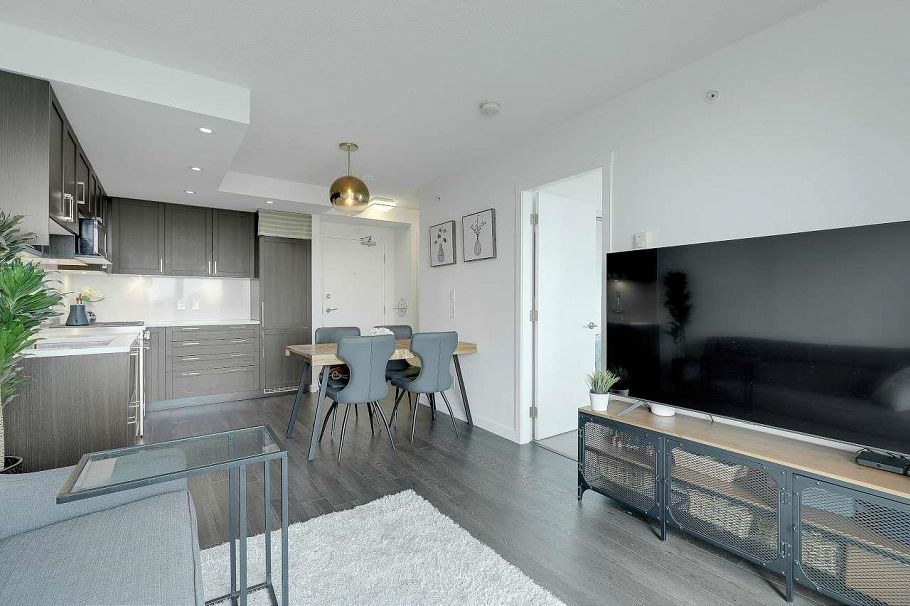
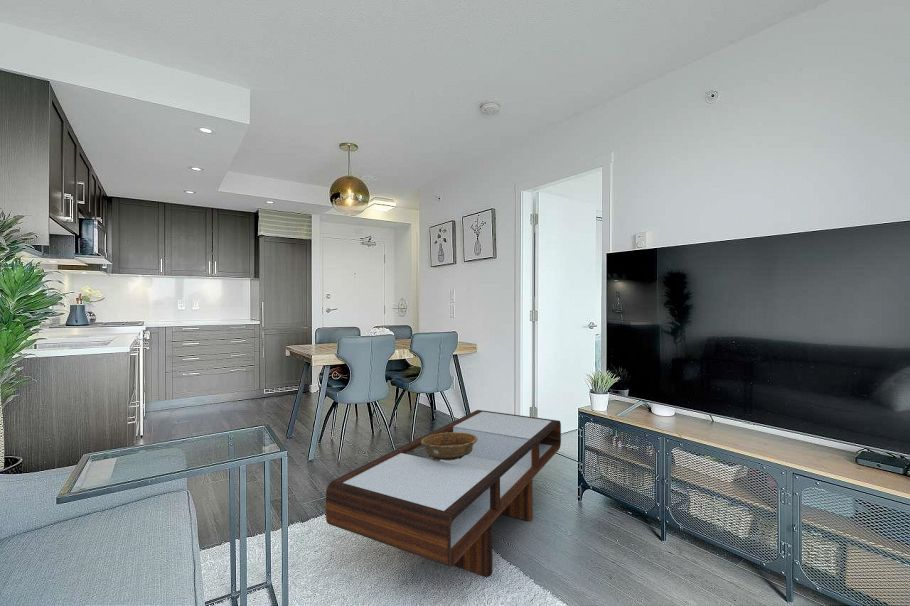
+ coffee table [325,409,562,578]
+ decorative bowl [421,432,478,461]
